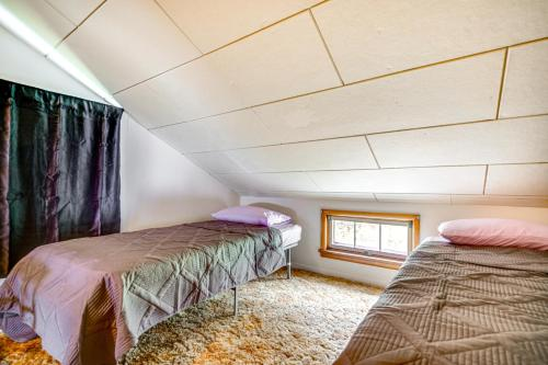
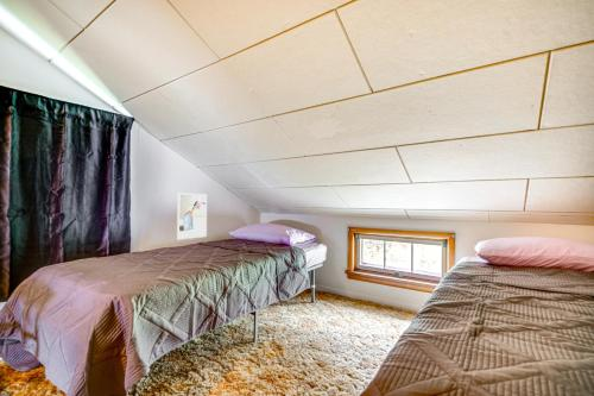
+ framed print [176,193,208,241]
